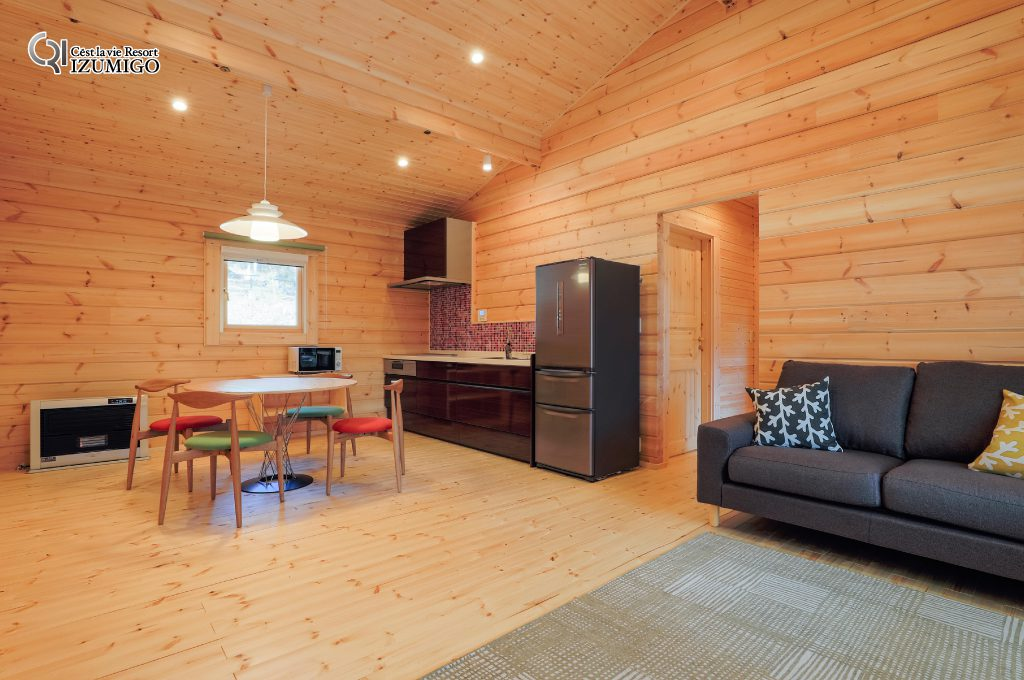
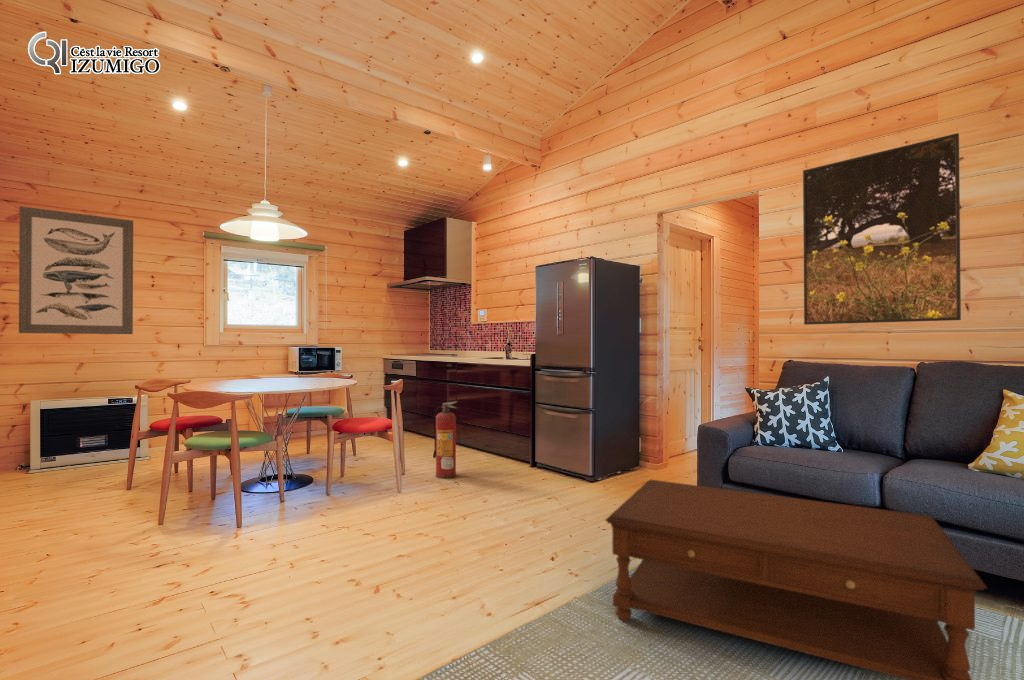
+ fire extinguisher [432,400,459,479]
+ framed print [802,132,962,326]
+ wall art [18,205,134,335]
+ coffee table [604,479,988,680]
